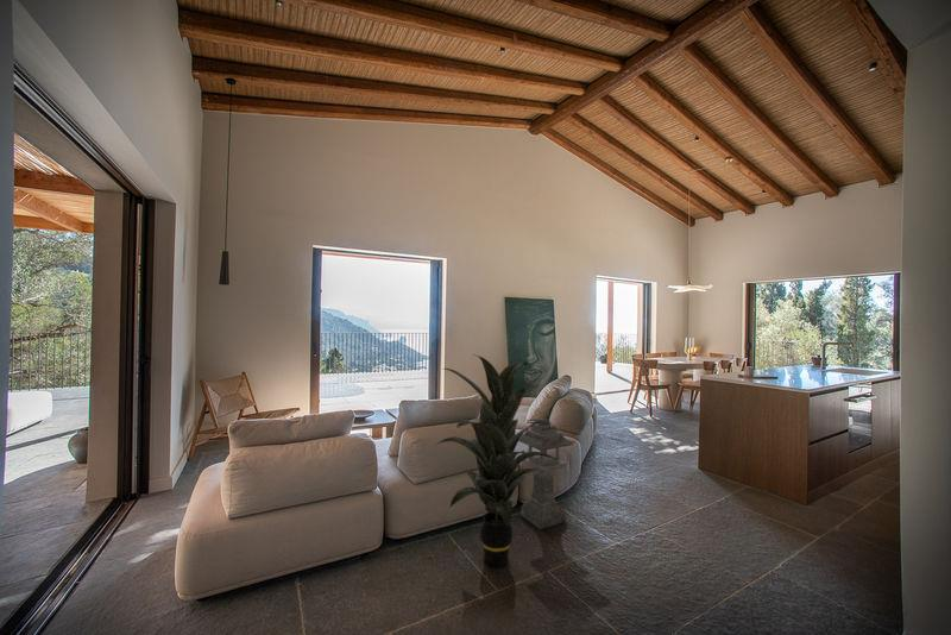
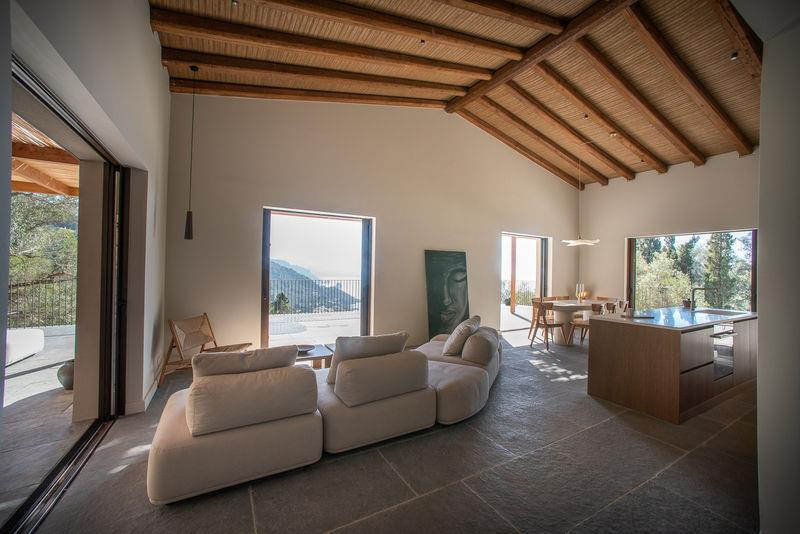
- lantern [518,417,575,530]
- indoor plant [435,353,559,568]
